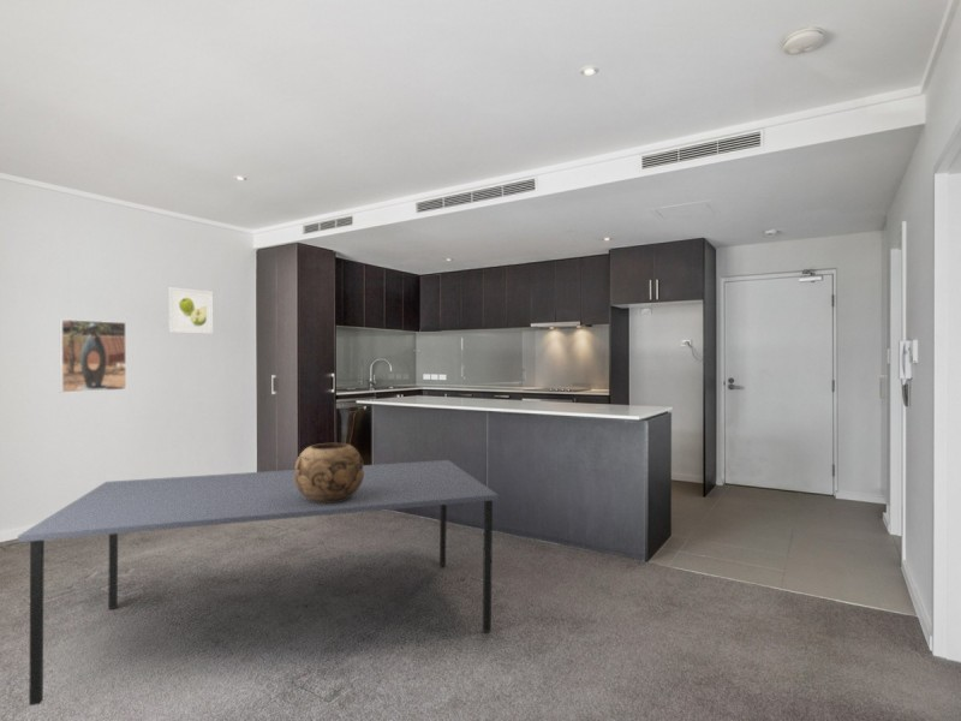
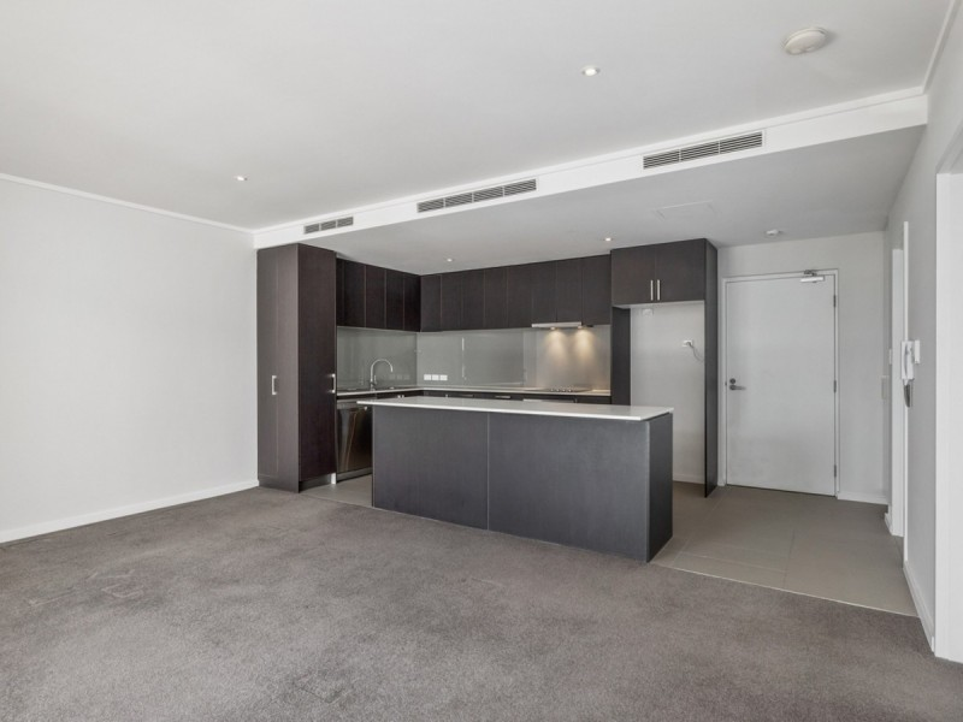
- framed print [167,286,214,335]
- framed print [59,318,127,394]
- decorative bowl [294,442,364,503]
- dining table [17,459,500,707]
